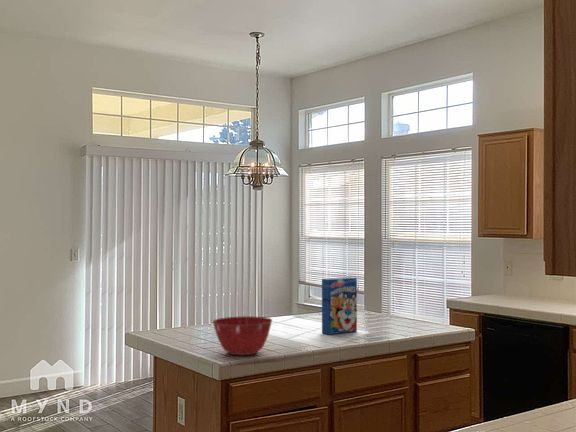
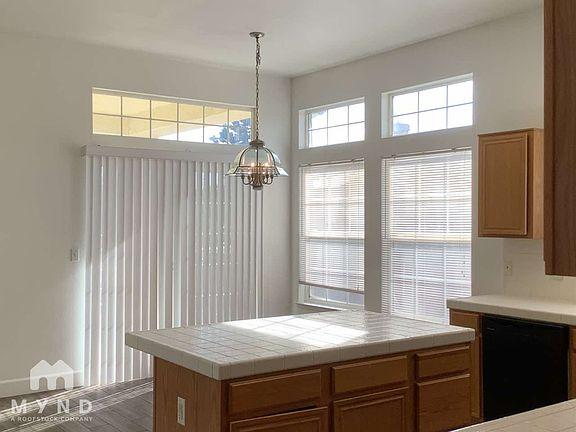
- cereal box [321,276,358,336]
- mixing bowl [211,315,274,356]
